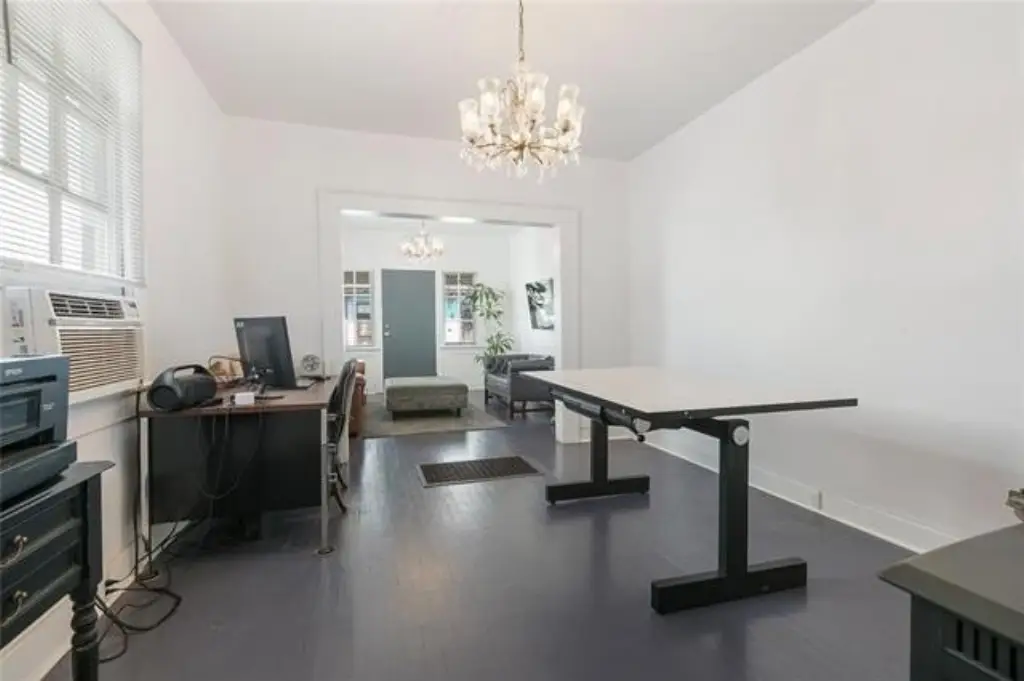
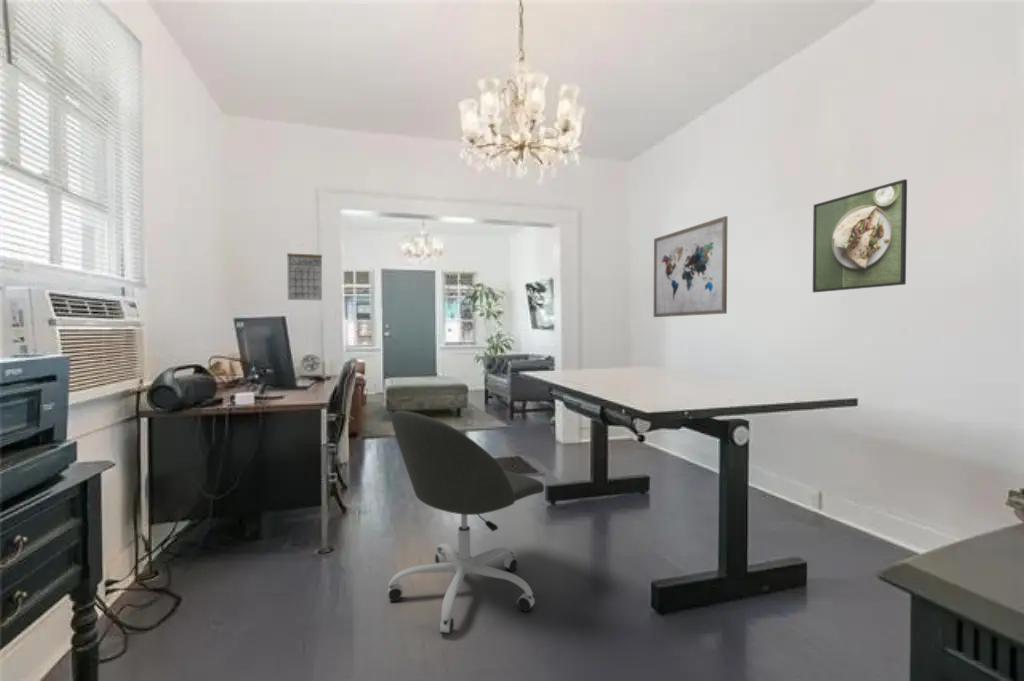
+ office chair [386,410,545,636]
+ calendar [286,244,323,301]
+ wall art [653,215,728,318]
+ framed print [812,178,908,293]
